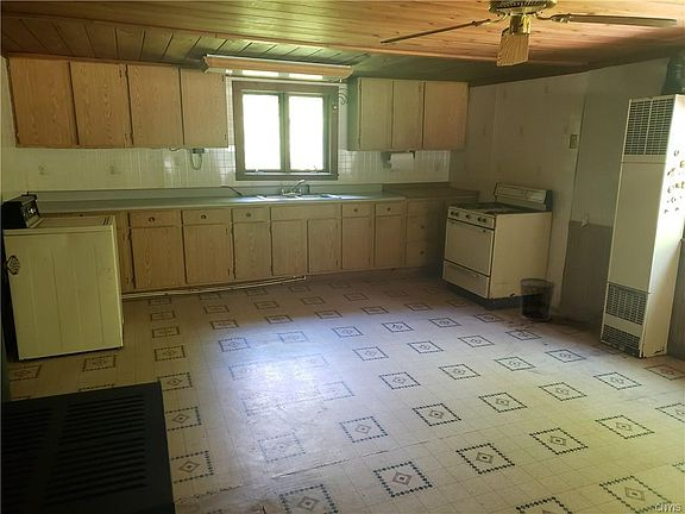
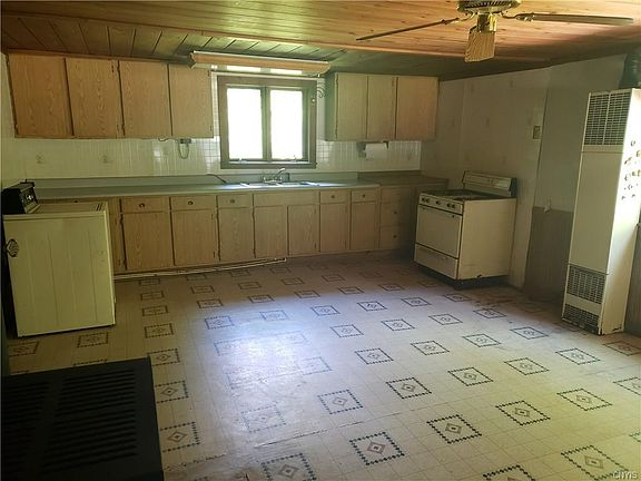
- waste bin [519,277,557,322]
